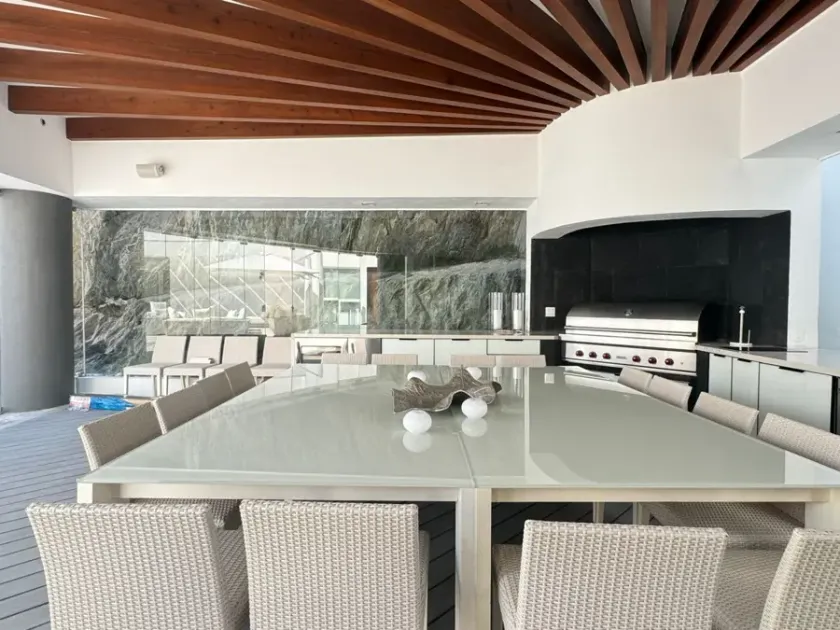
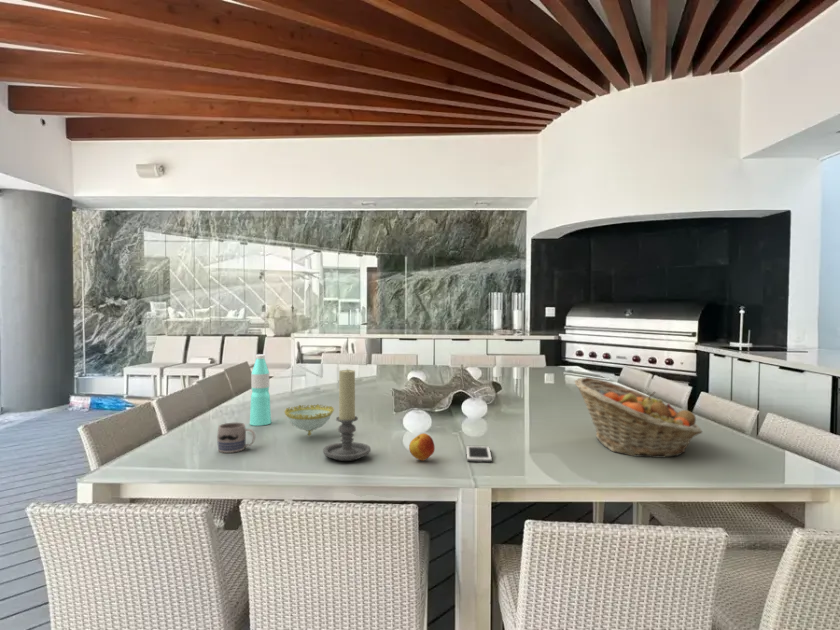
+ candle holder [322,368,372,462]
+ cell phone [465,445,493,463]
+ fruit basket [573,376,703,459]
+ decorative bowl [283,403,335,437]
+ water bottle [249,353,272,427]
+ apple [408,432,436,462]
+ mug [216,421,256,454]
